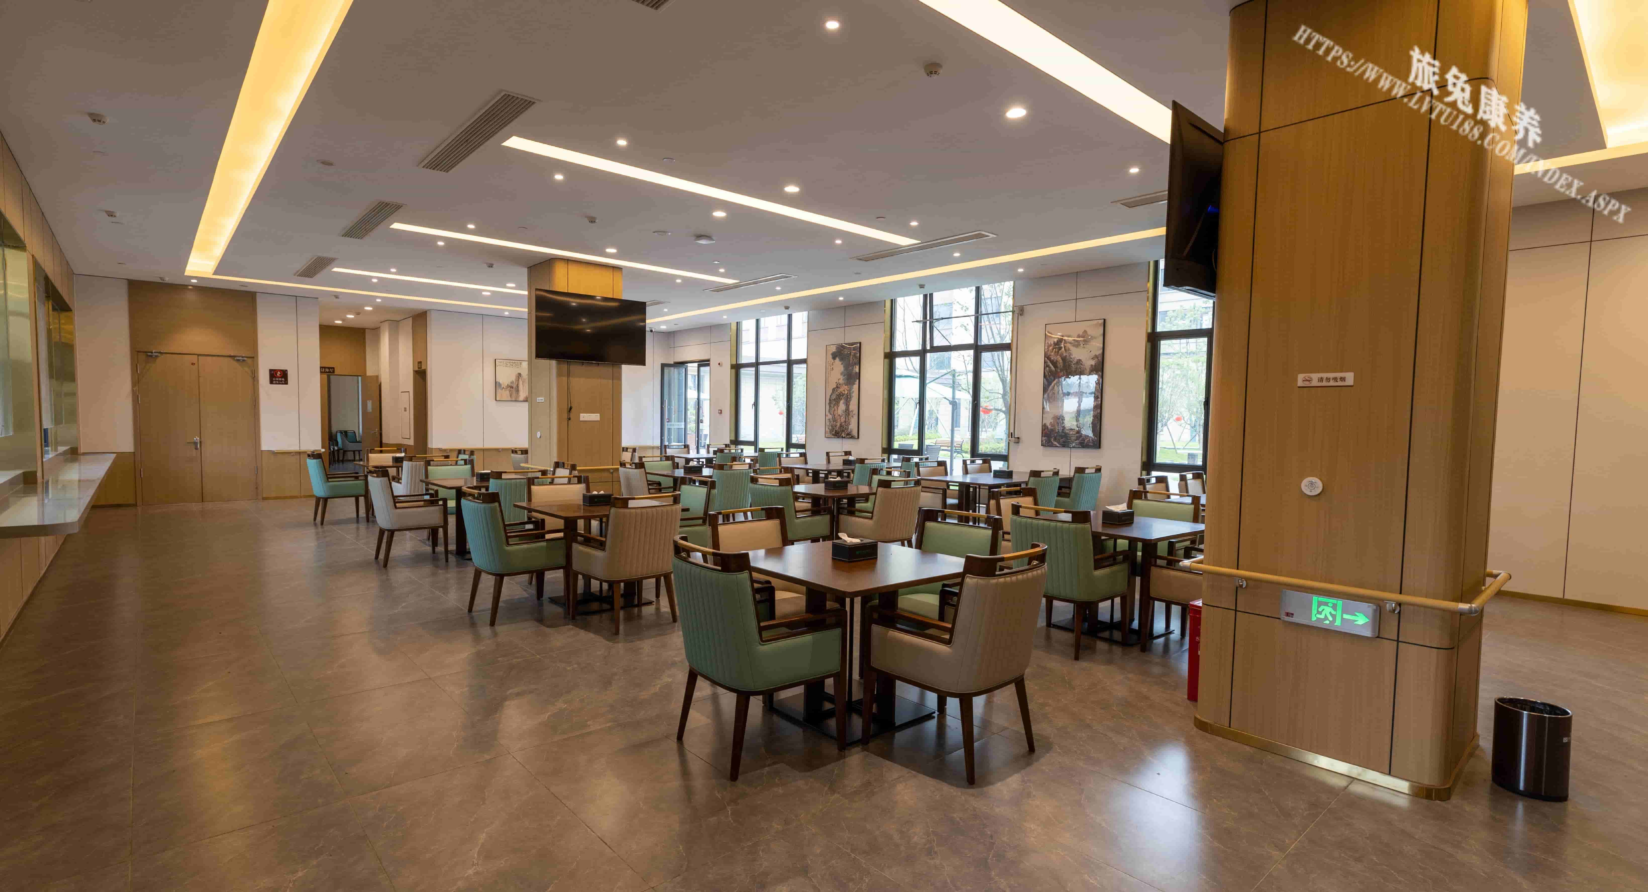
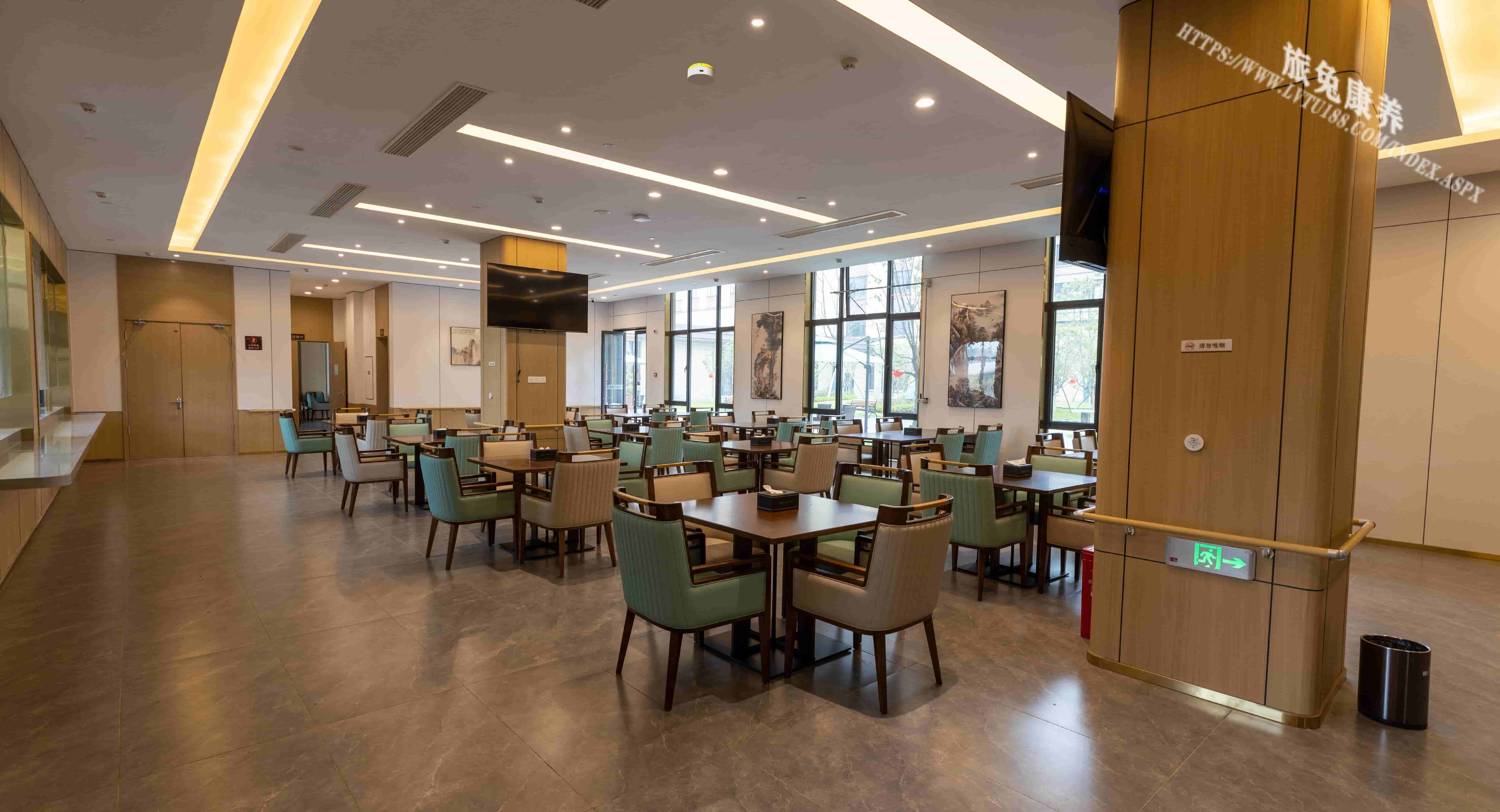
+ smoke detector [687,63,716,86]
